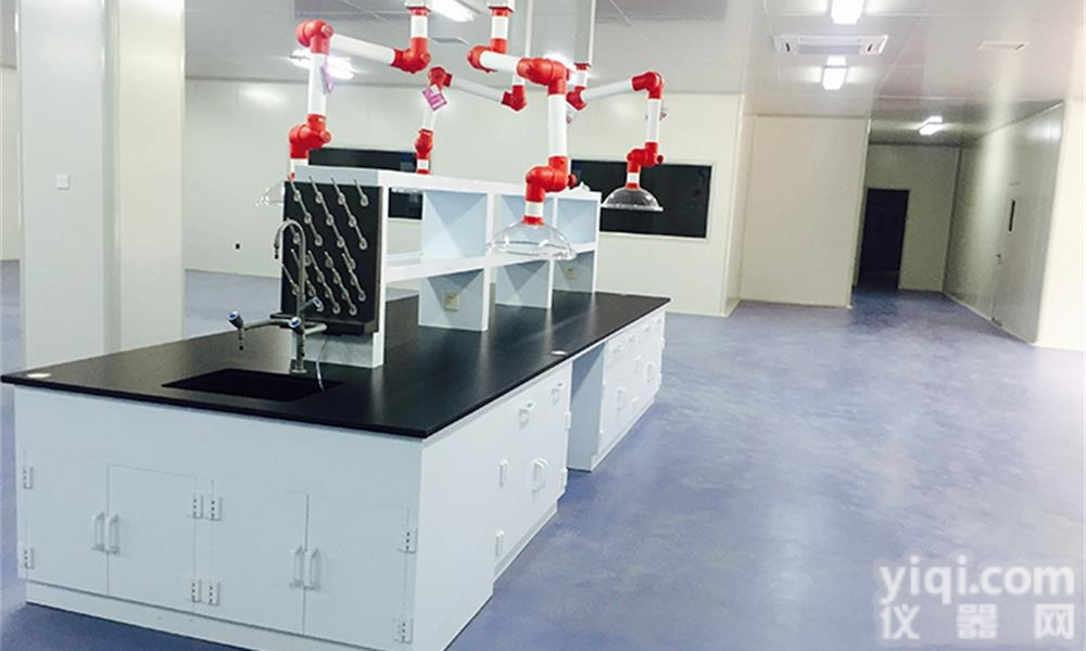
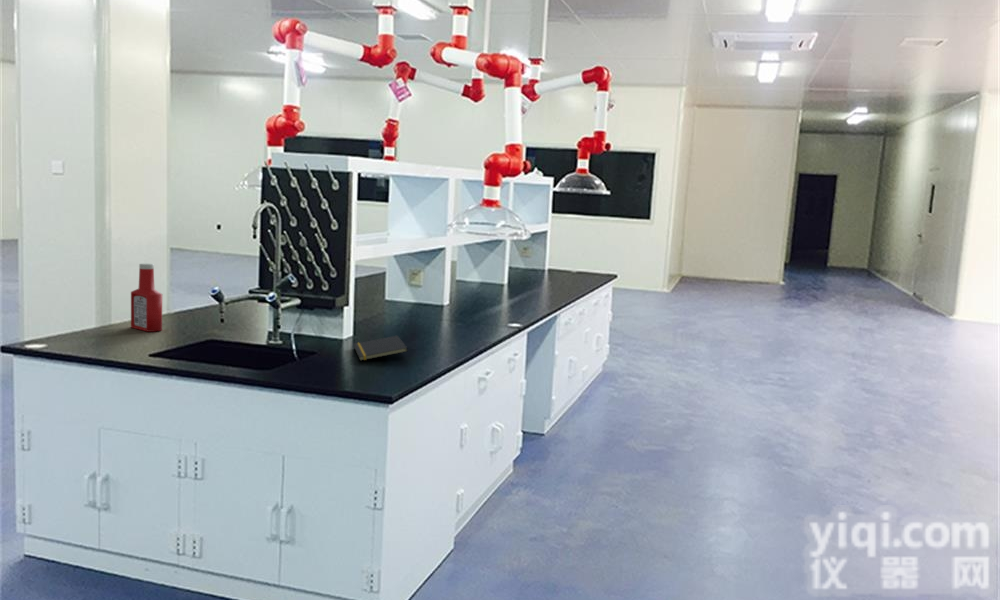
+ notepad [353,335,409,362]
+ soap bottle [130,263,163,333]
